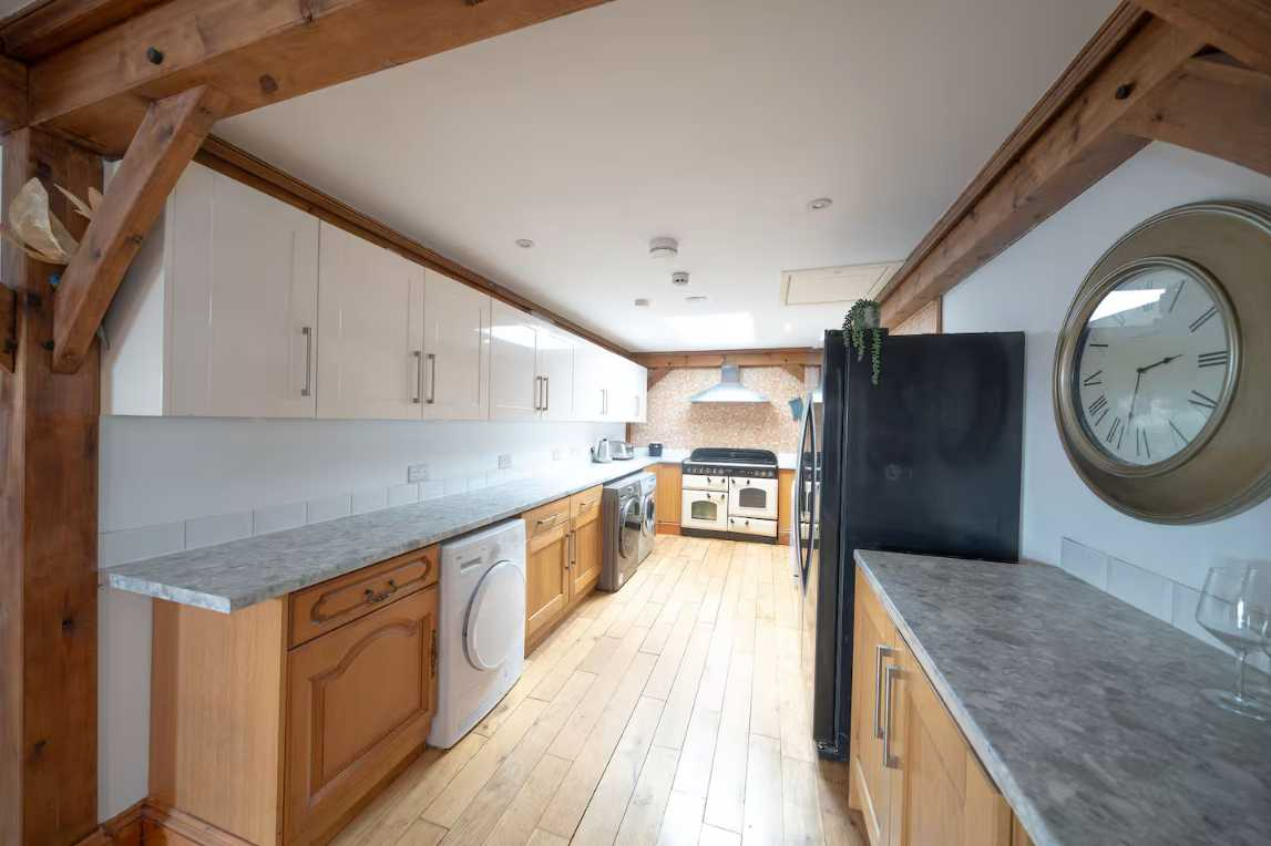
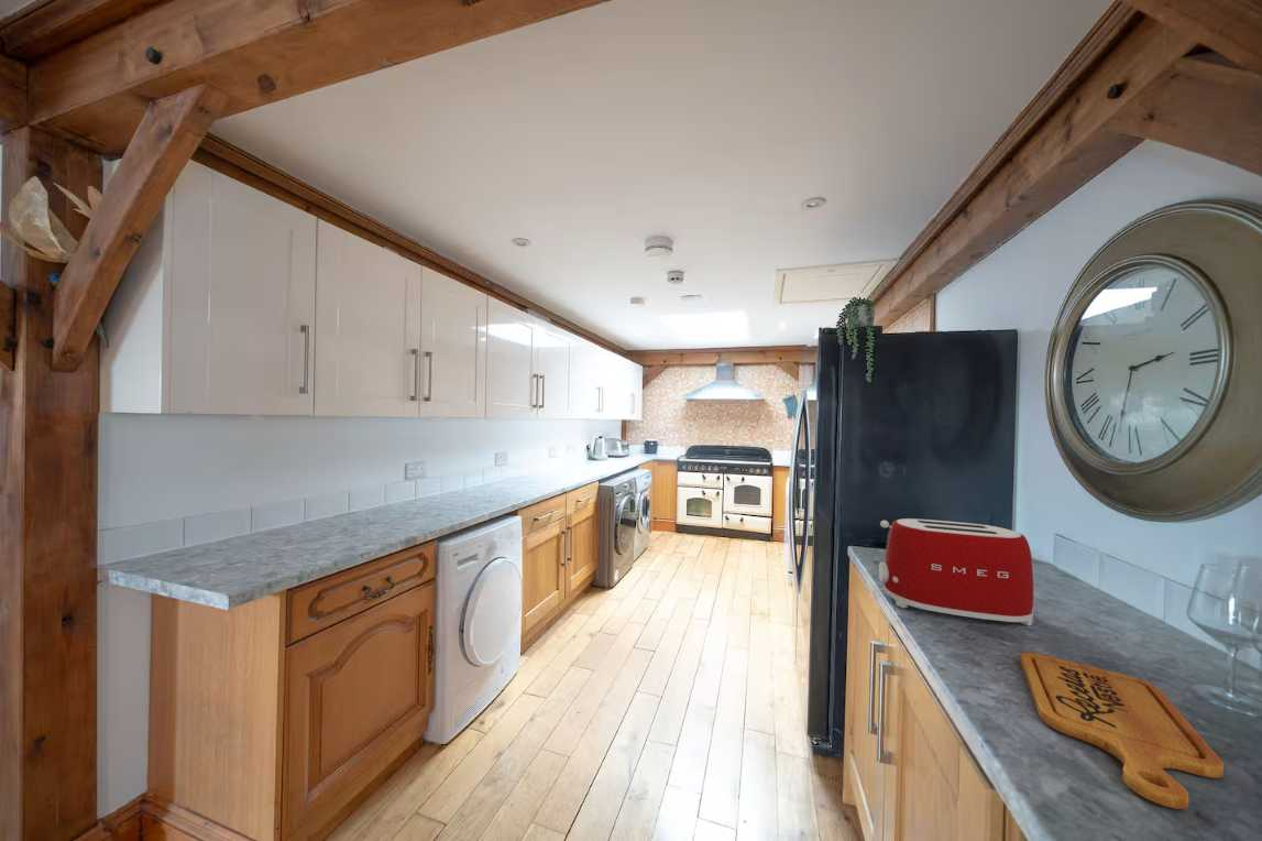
+ cutting board [1020,652,1225,810]
+ toaster [878,517,1034,626]
